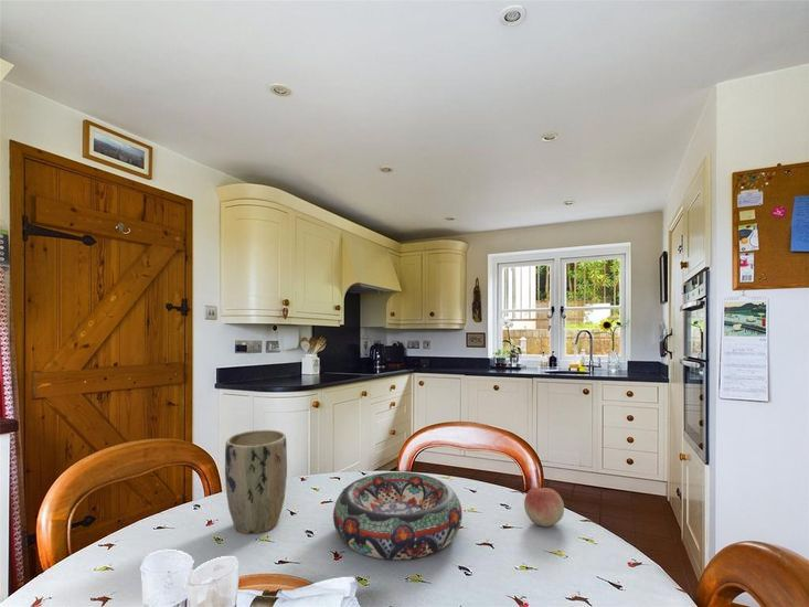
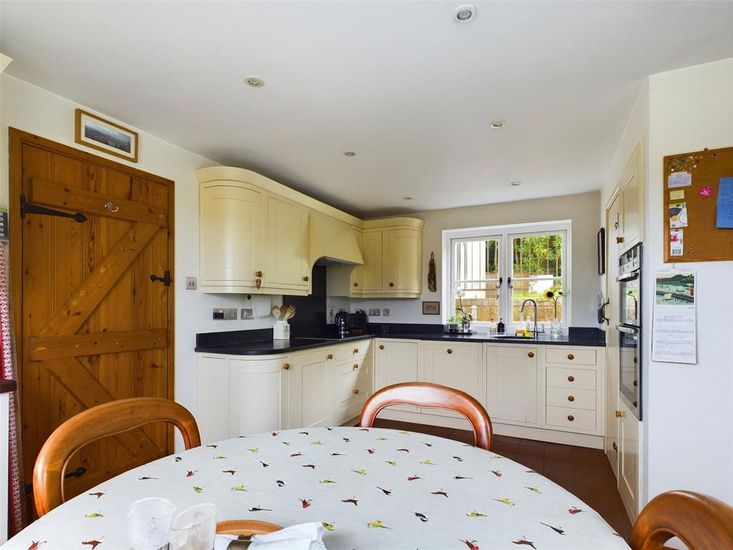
- decorative bowl [332,471,464,561]
- fruit [523,487,565,528]
- plant pot [224,429,288,535]
